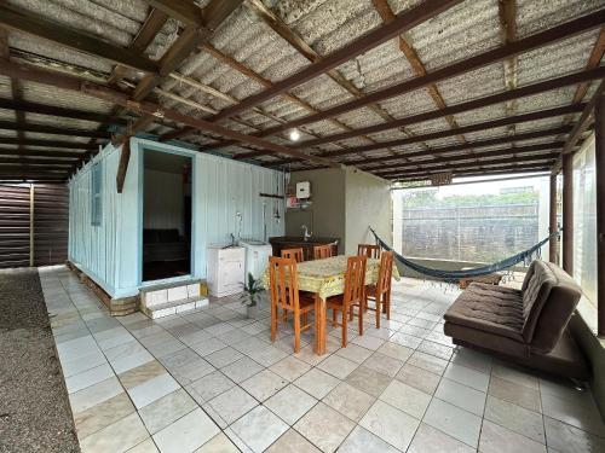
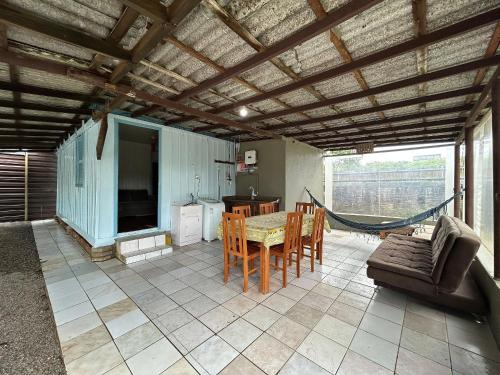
- indoor plant [237,271,270,320]
